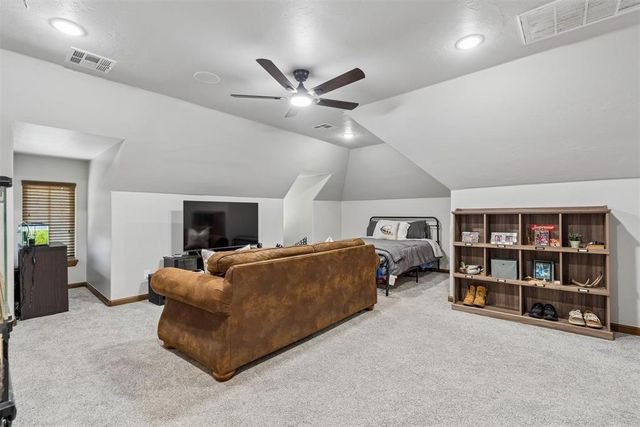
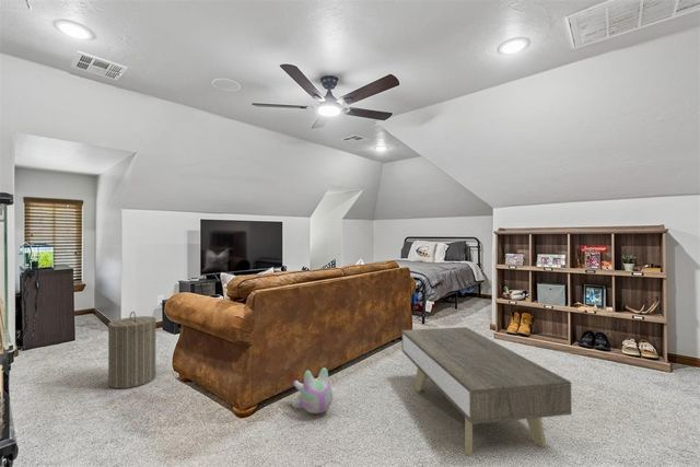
+ coffee table [400,326,573,456]
+ laundry hamper [107,311,158,389]
+ plush toy [288,366,334,415]
